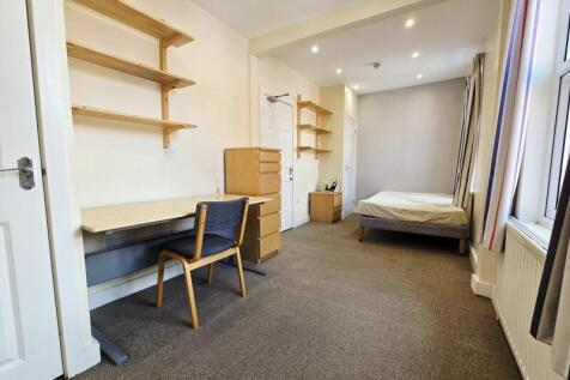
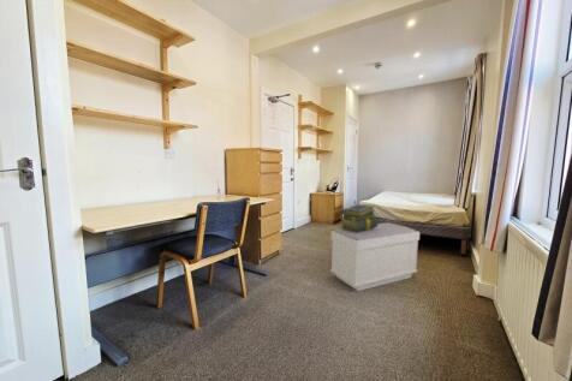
+ bench [329,221,421,292]
+ stack of books [340,203,379,232]
